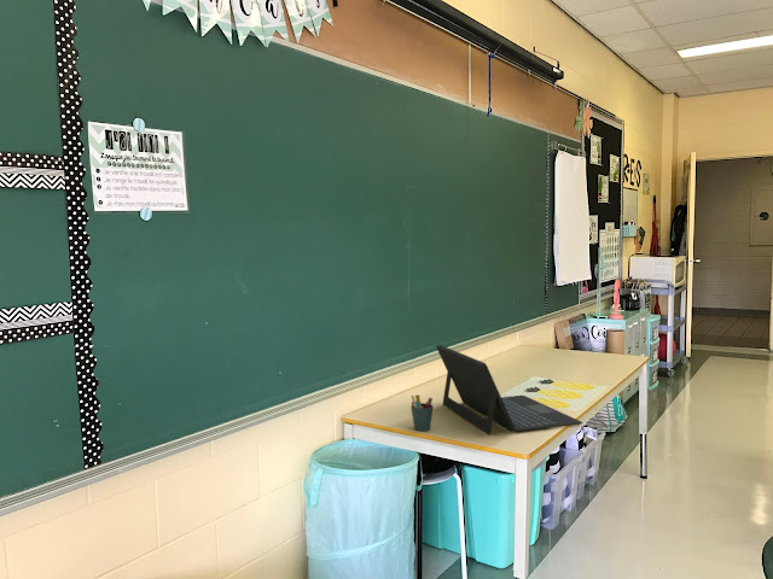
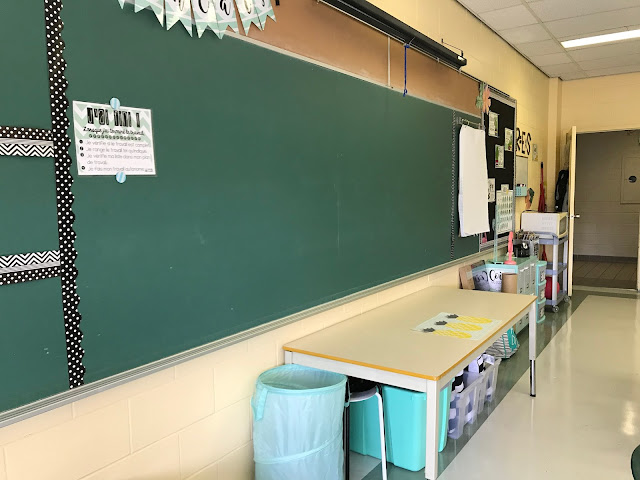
- laptop [435,344,583,435]
- pen holder [409,393,435,432]
